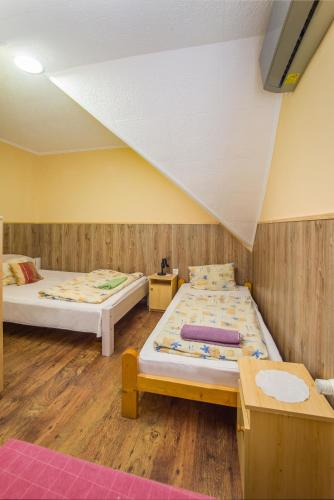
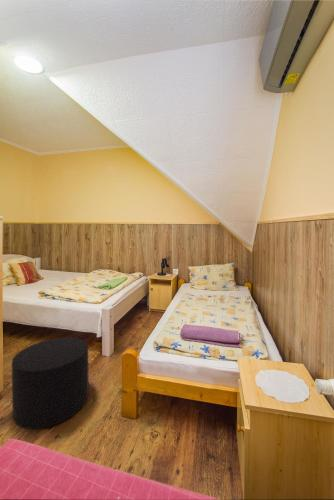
+ stool [11,336,90,430]
